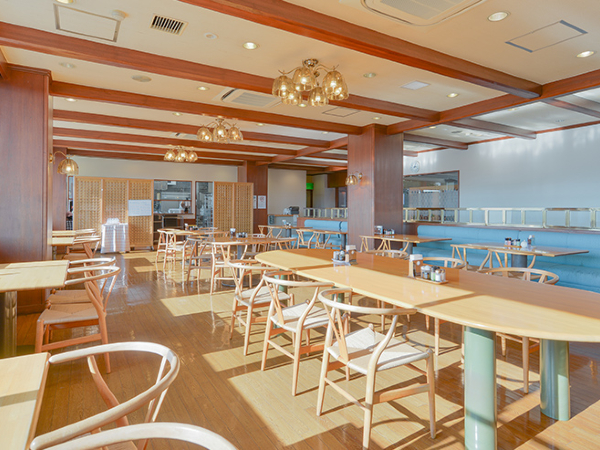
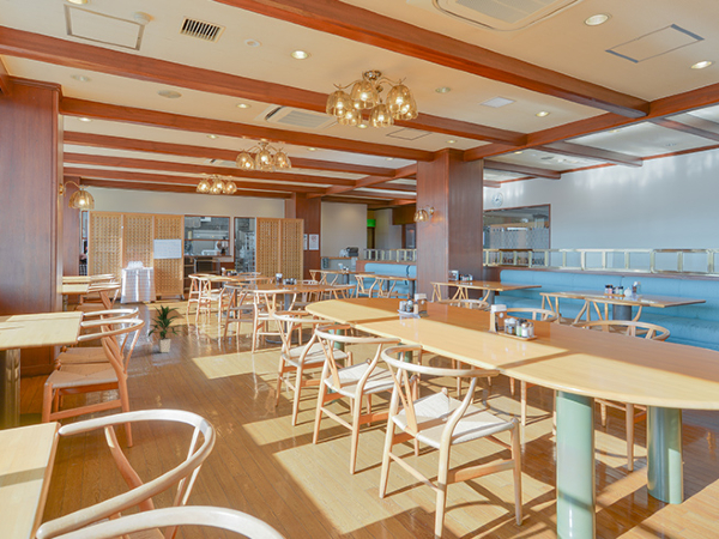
+ indoor plant [146,303,187,353]
